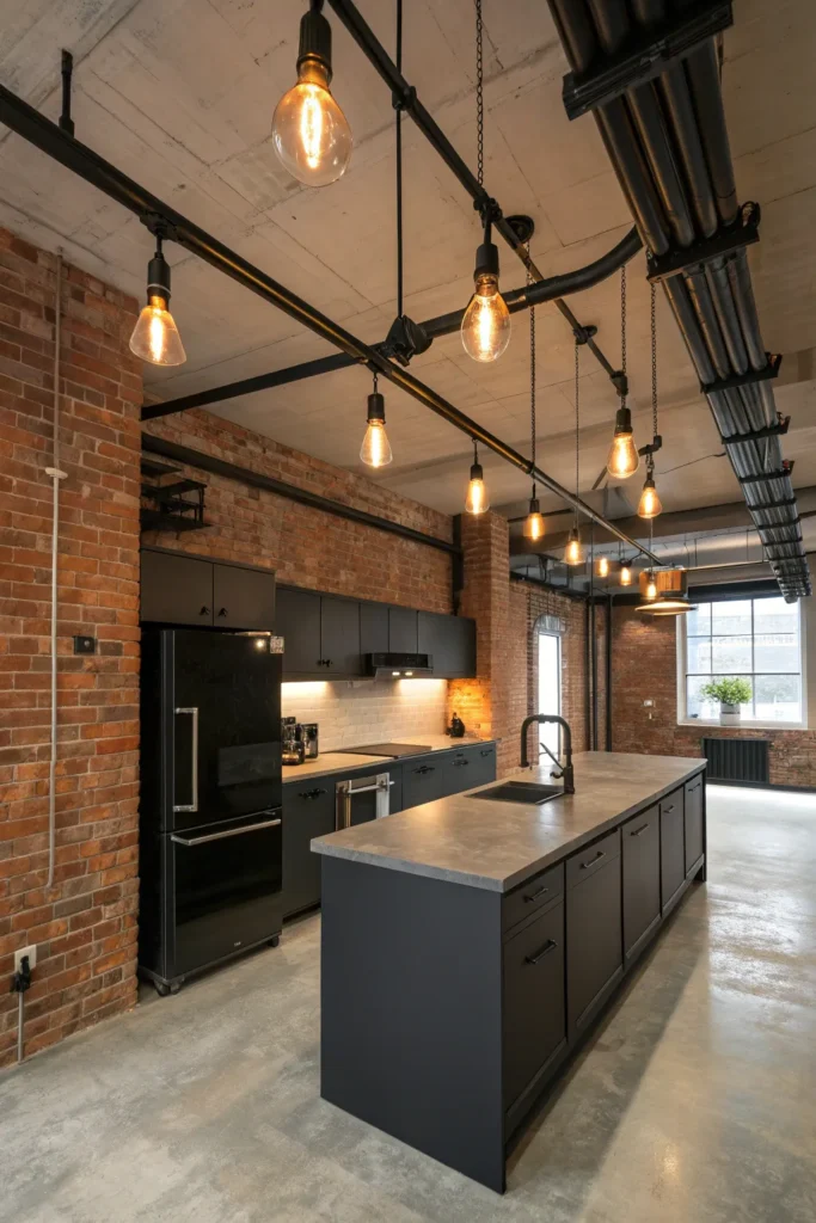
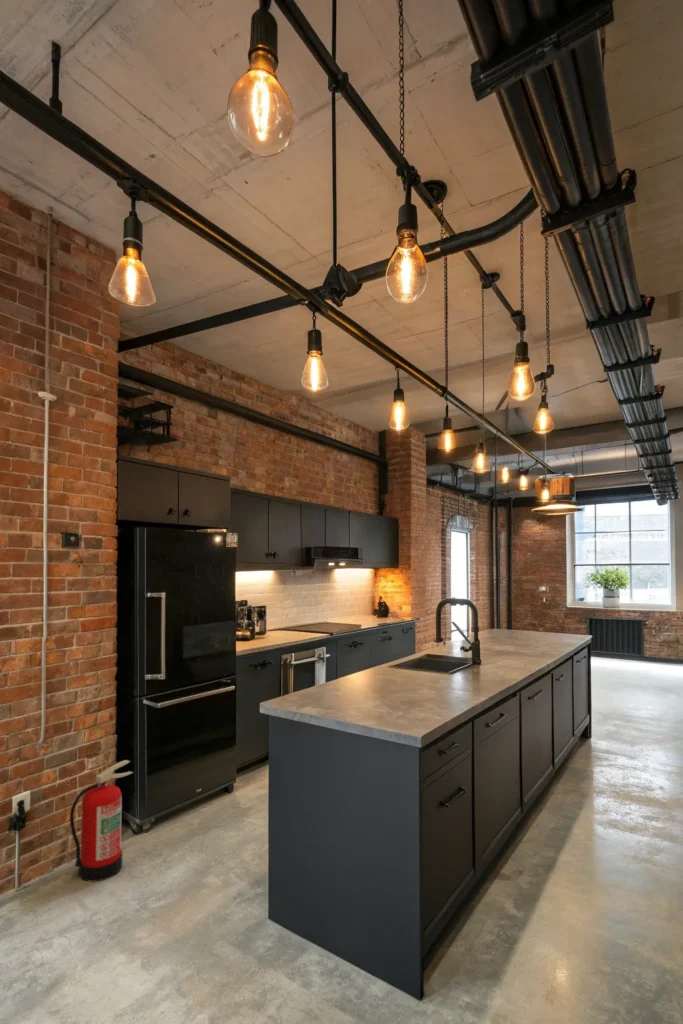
+ fire extinguisher [69,759,134,882]
